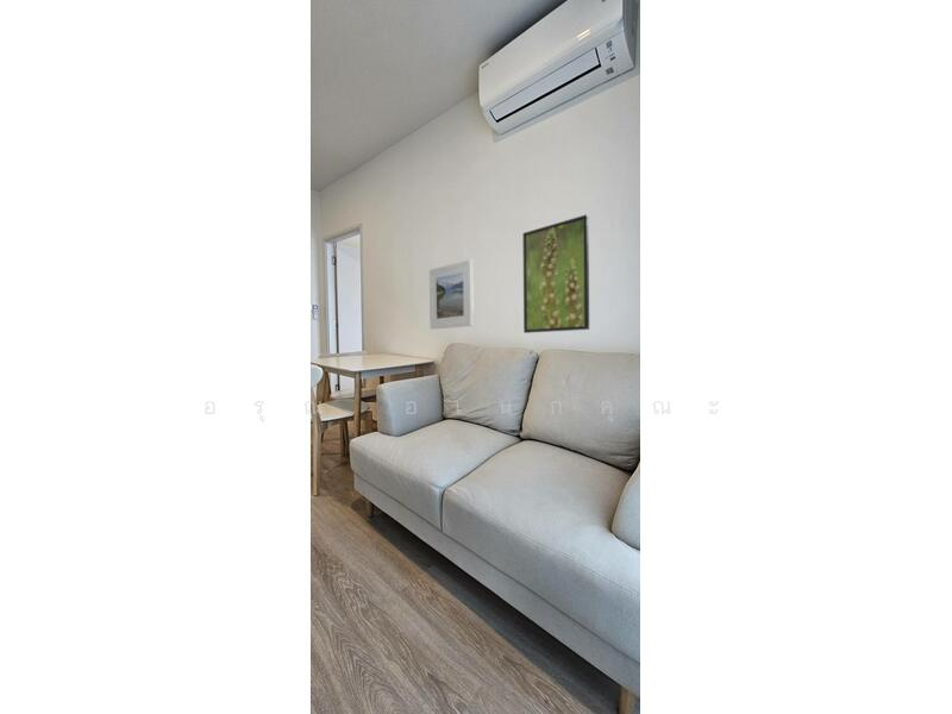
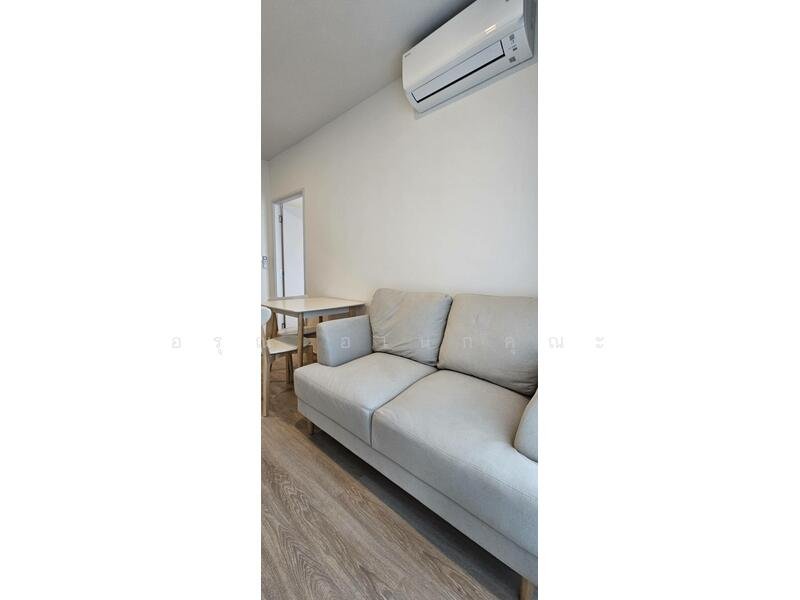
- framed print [521,213,590,334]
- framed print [428,258,475,331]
